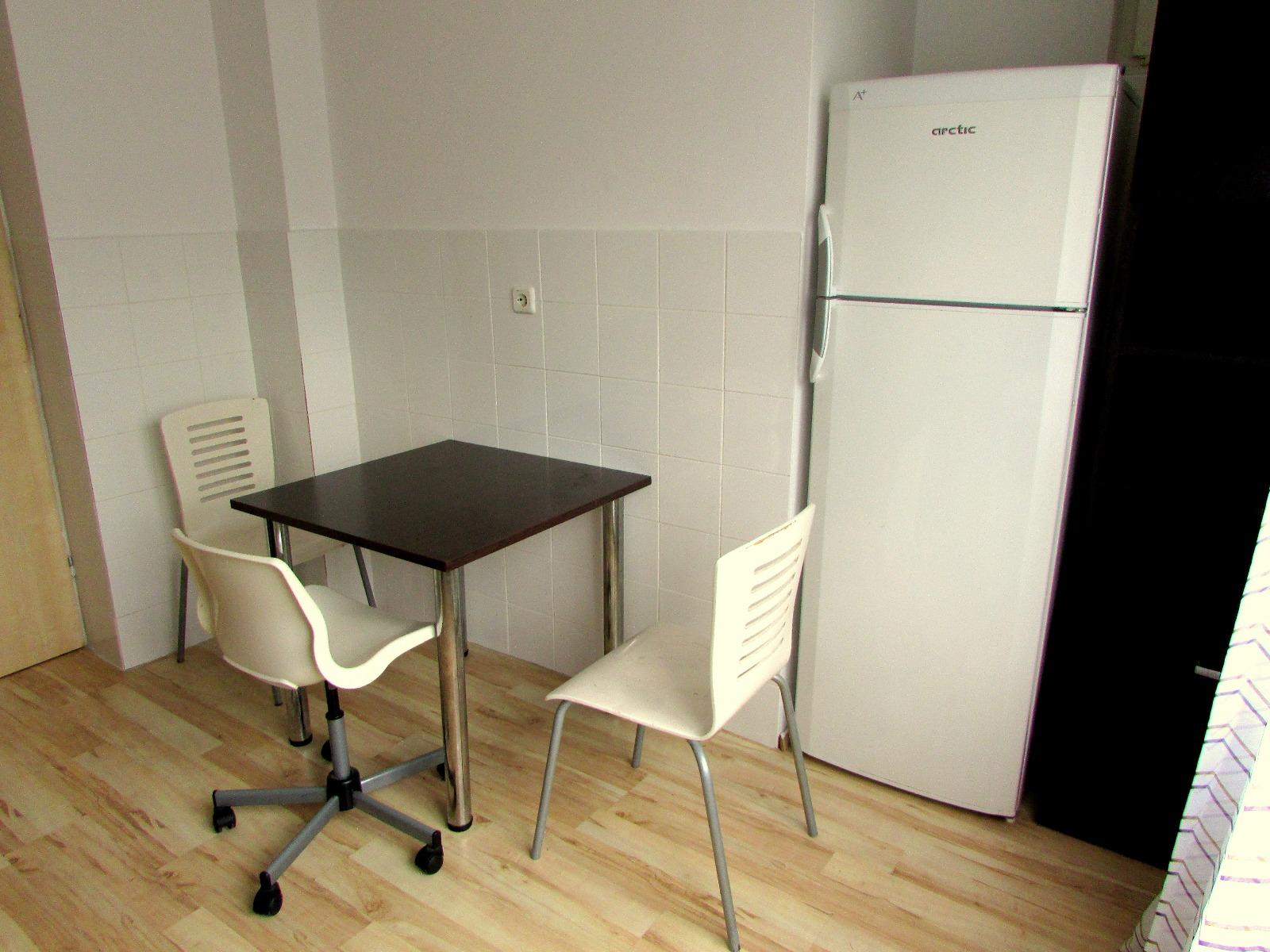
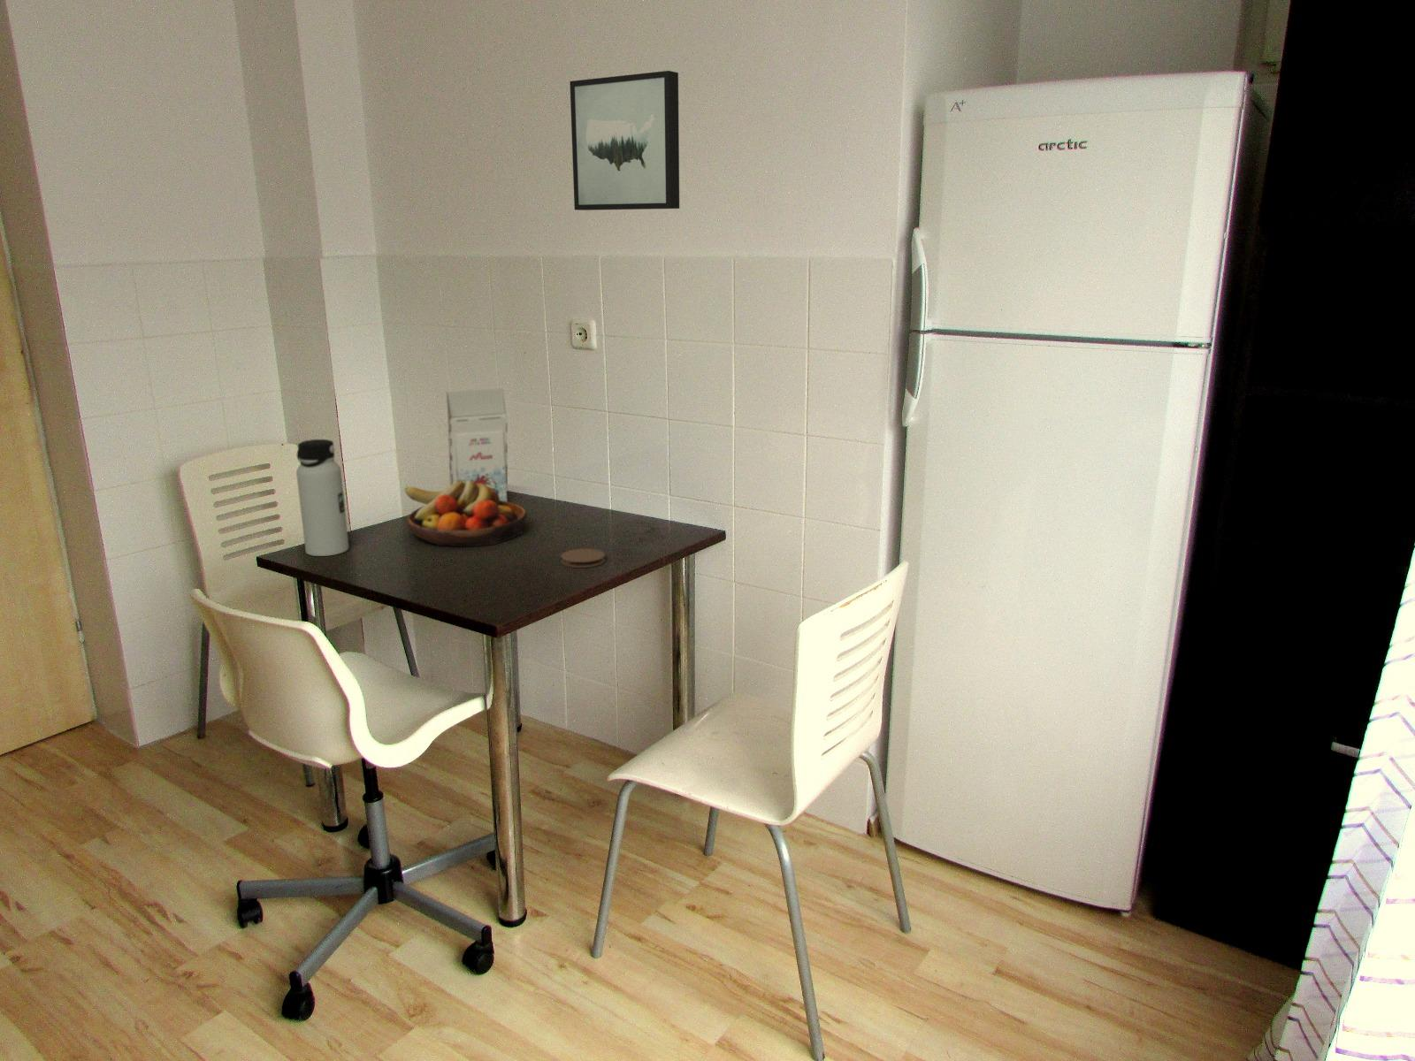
+ water bottle [295,438,350,557]
+ coaster [559,548,606,568]
+ fruit bowl [404,479,528,547]
+ wall art [568,70,680,212]
+ gift box [446,387,508,503]
